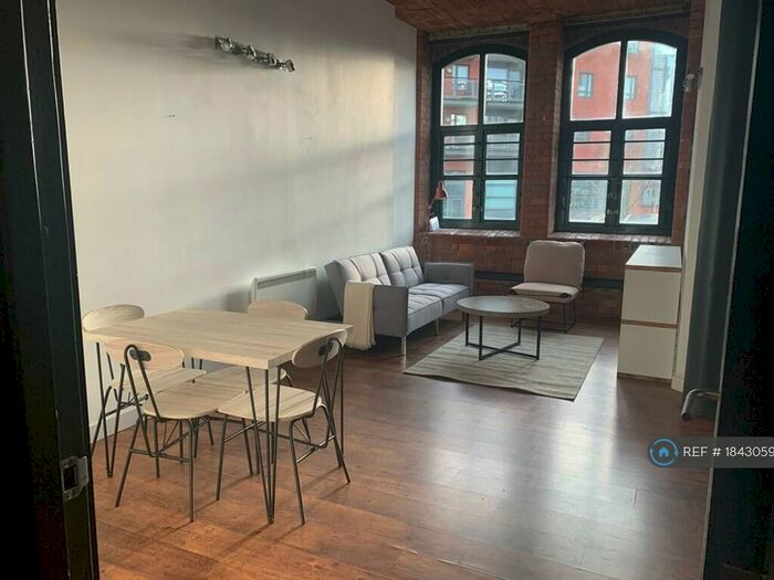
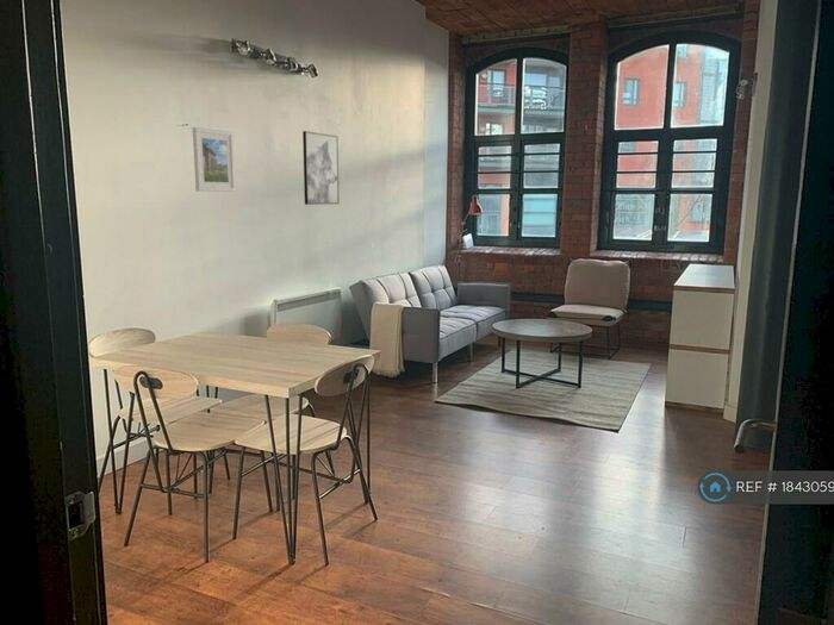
+ wall art [301,130,341,206]
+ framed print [192,126,237,193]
